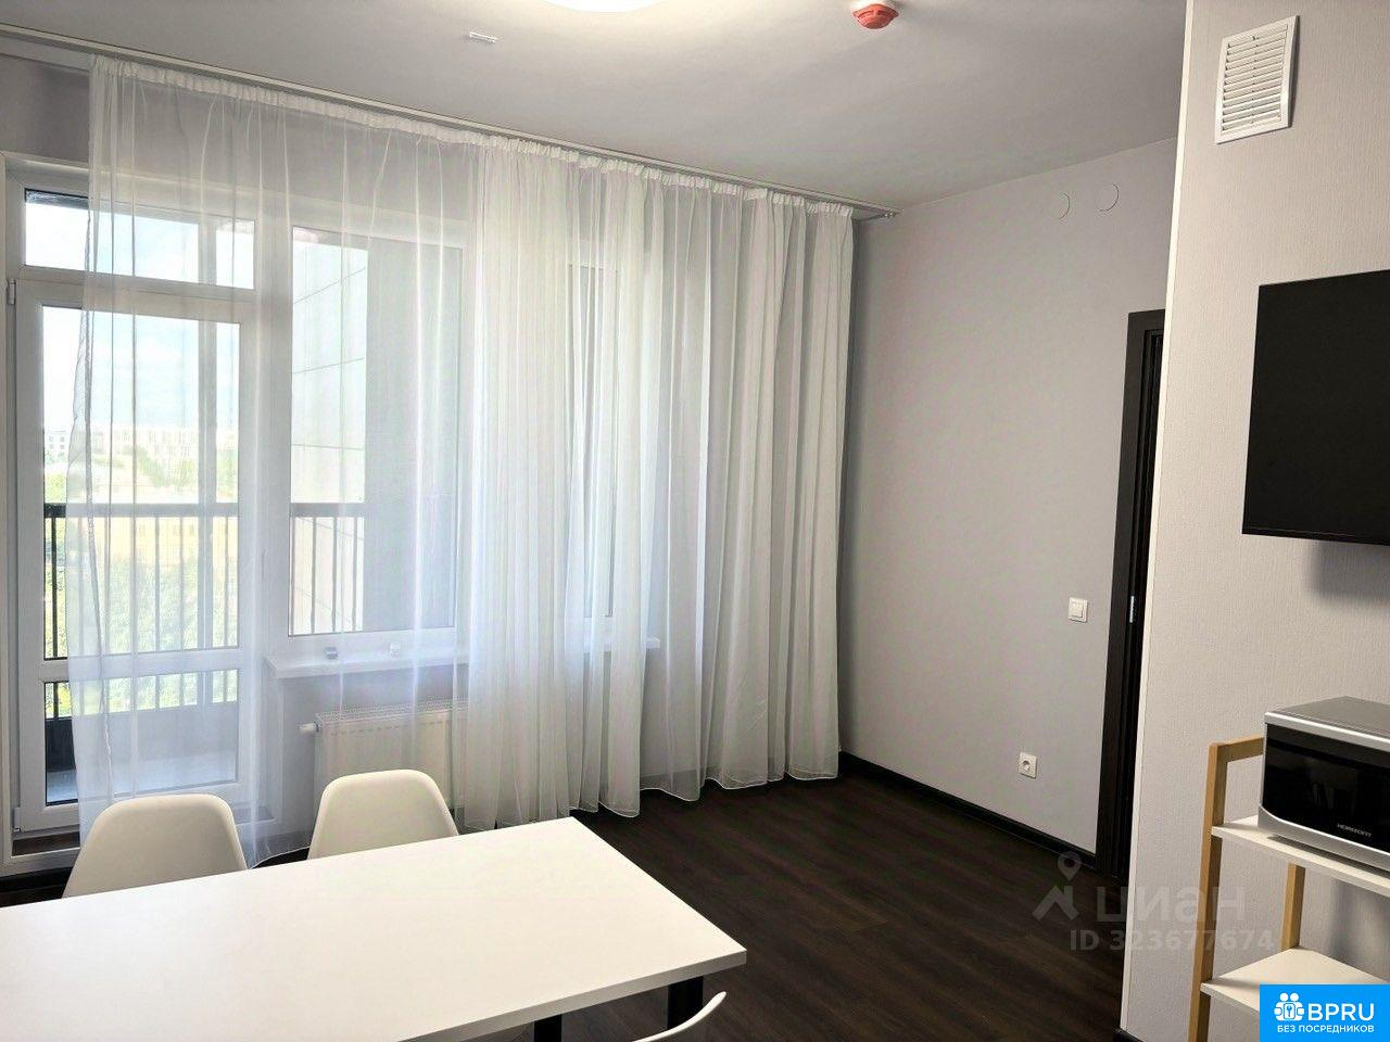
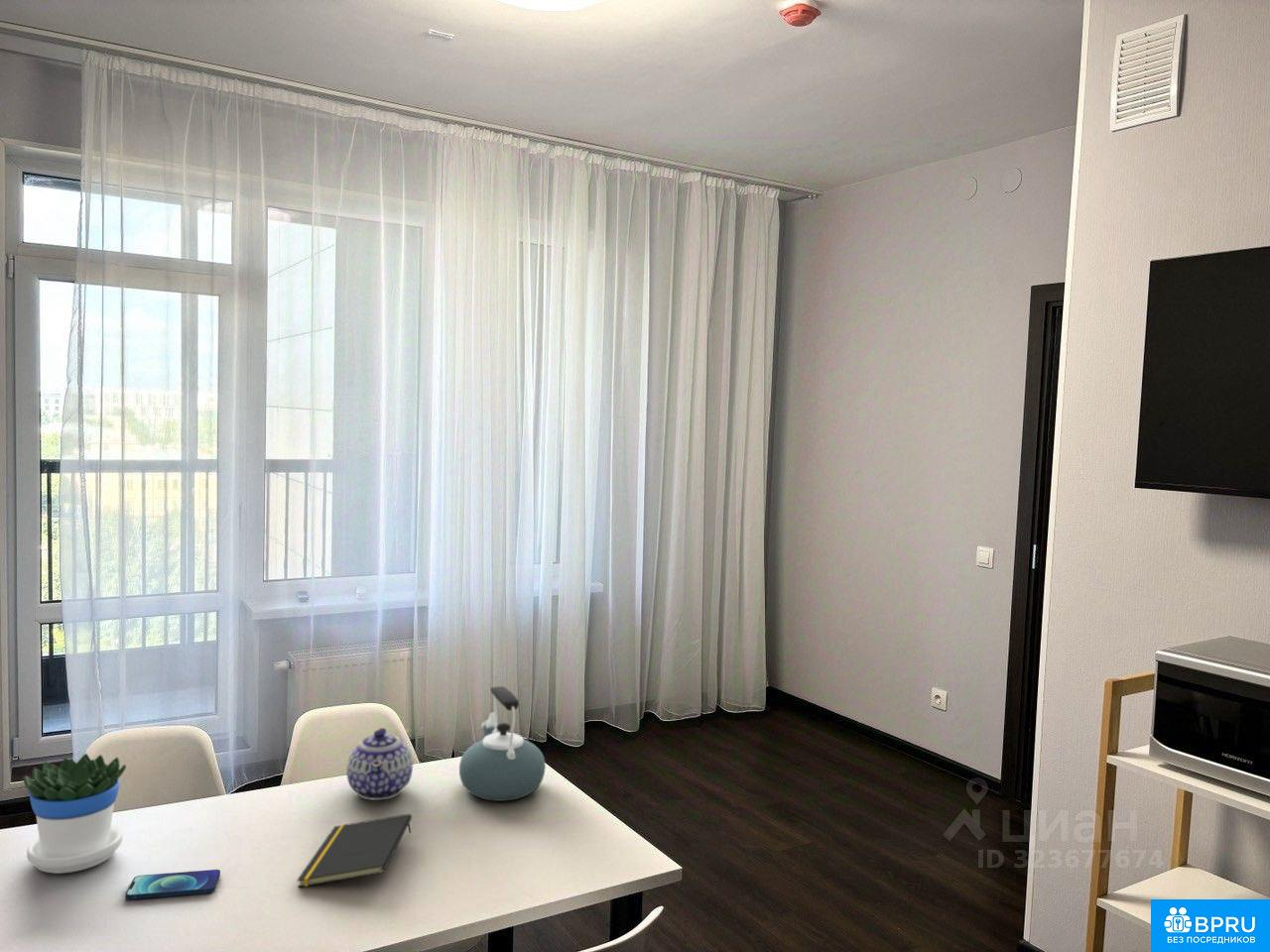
+ smartphone [124,869,221,900]
+ teapot [345,727,414,801]
+ flowerpot [22,753,127,875]
+ notepad [296,812,413,889]
+ kettle [458,685,547,802]
